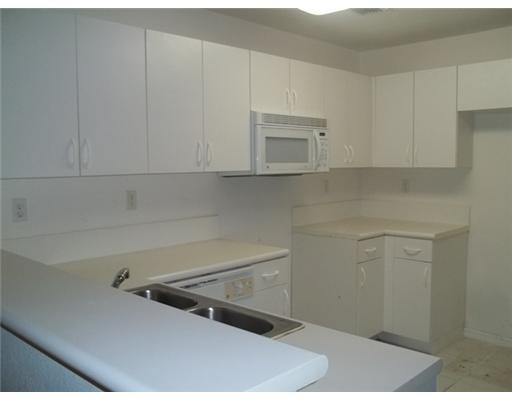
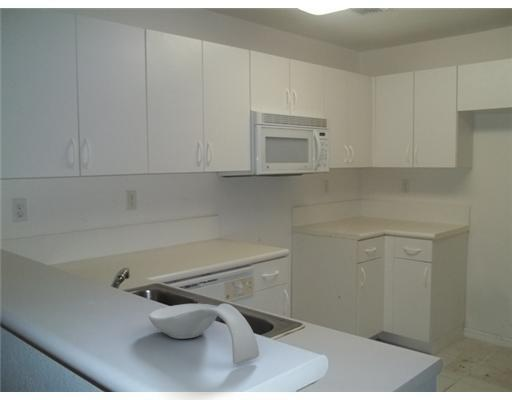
+ spoon rest [148,303,260,365]
